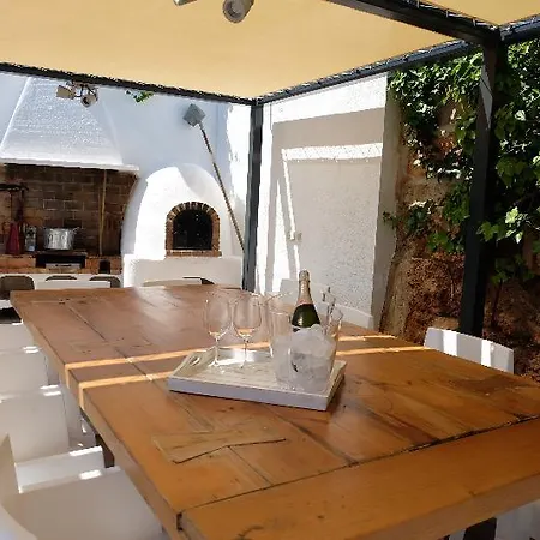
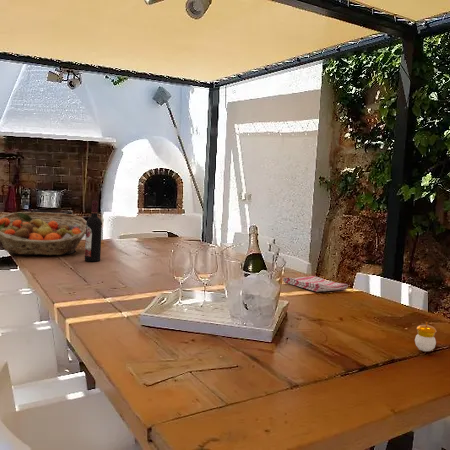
+ fruit basket [0,211,87,256]
+ dish towel [282,275,349,293]
+ candle [414,321,437,352]
+ wine bottle [84,200,103,262]
